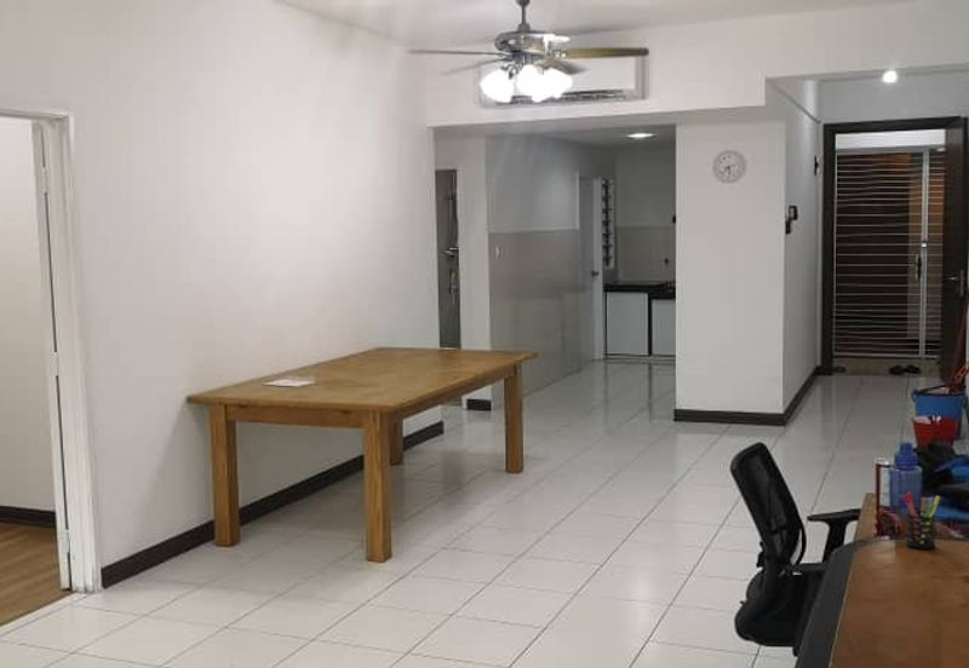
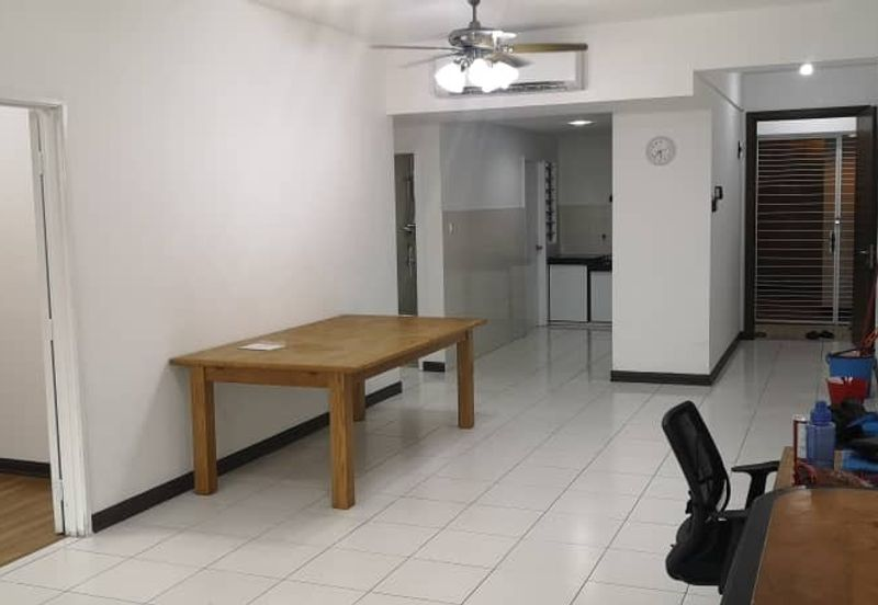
- pen holder [898,491,941,551]
